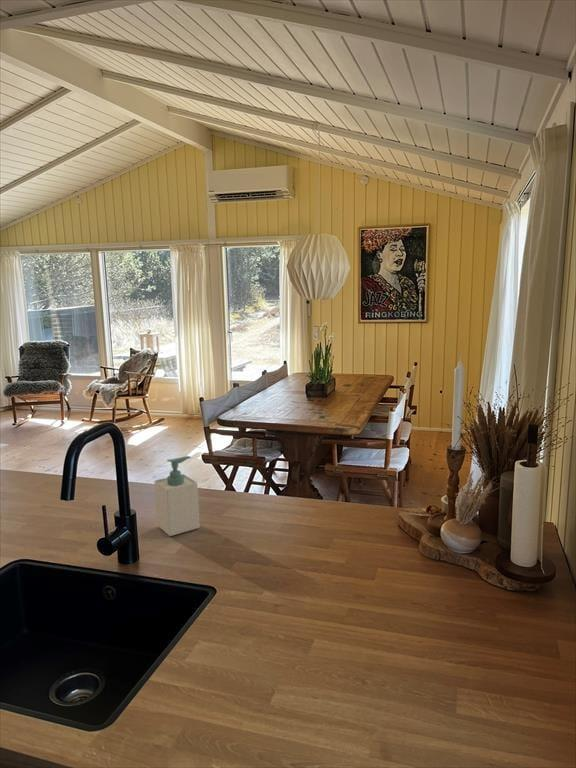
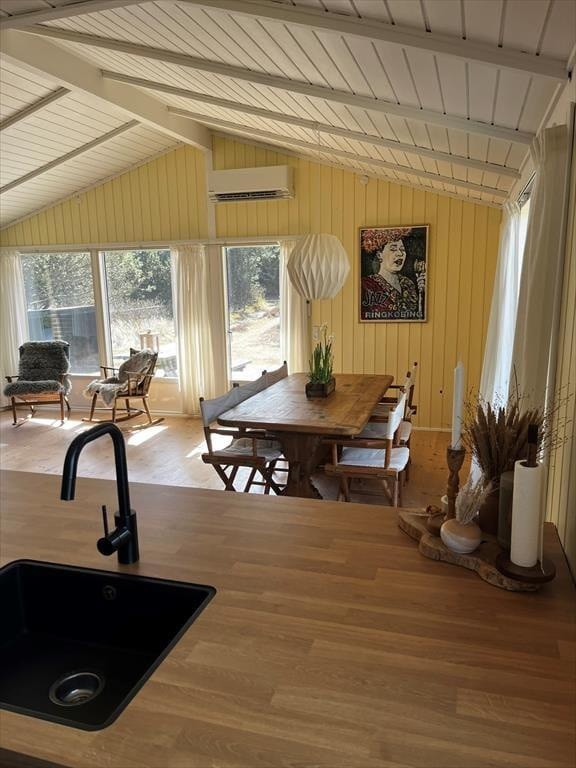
- soap bottle [153,455,200,537]
